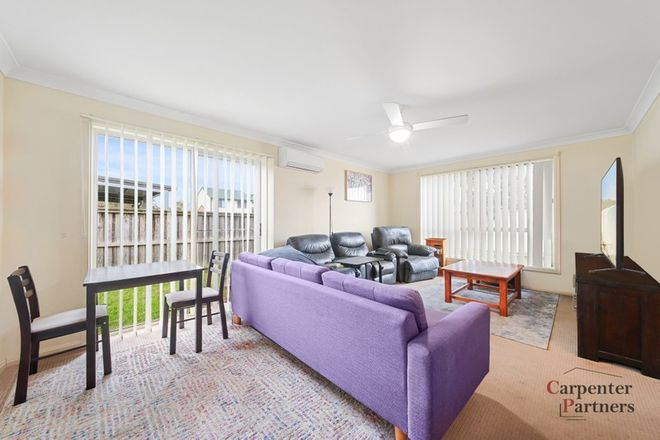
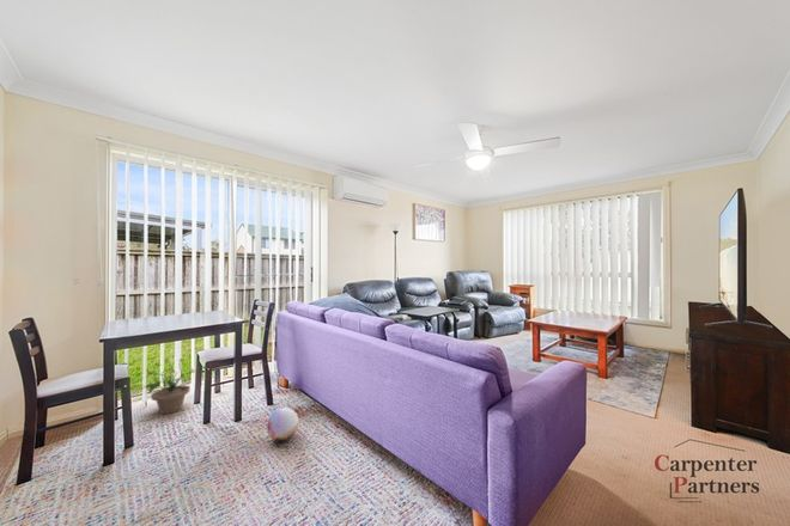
+ ball [266,406,299,442]
+ potted plant [142,356,198,415]
